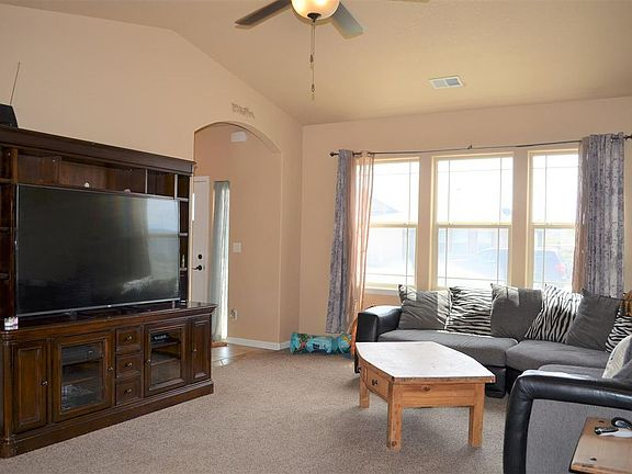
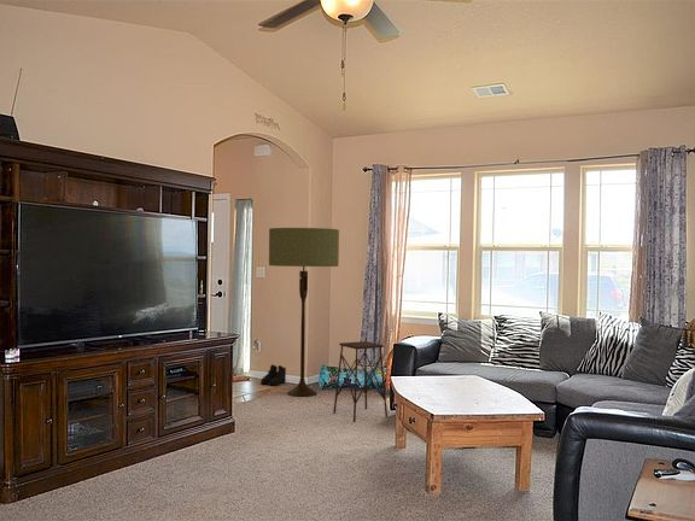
+ floor lamp [268,227,340,398]
+ side table [332,340,389,423]
+ boots [259,363,287,387]
